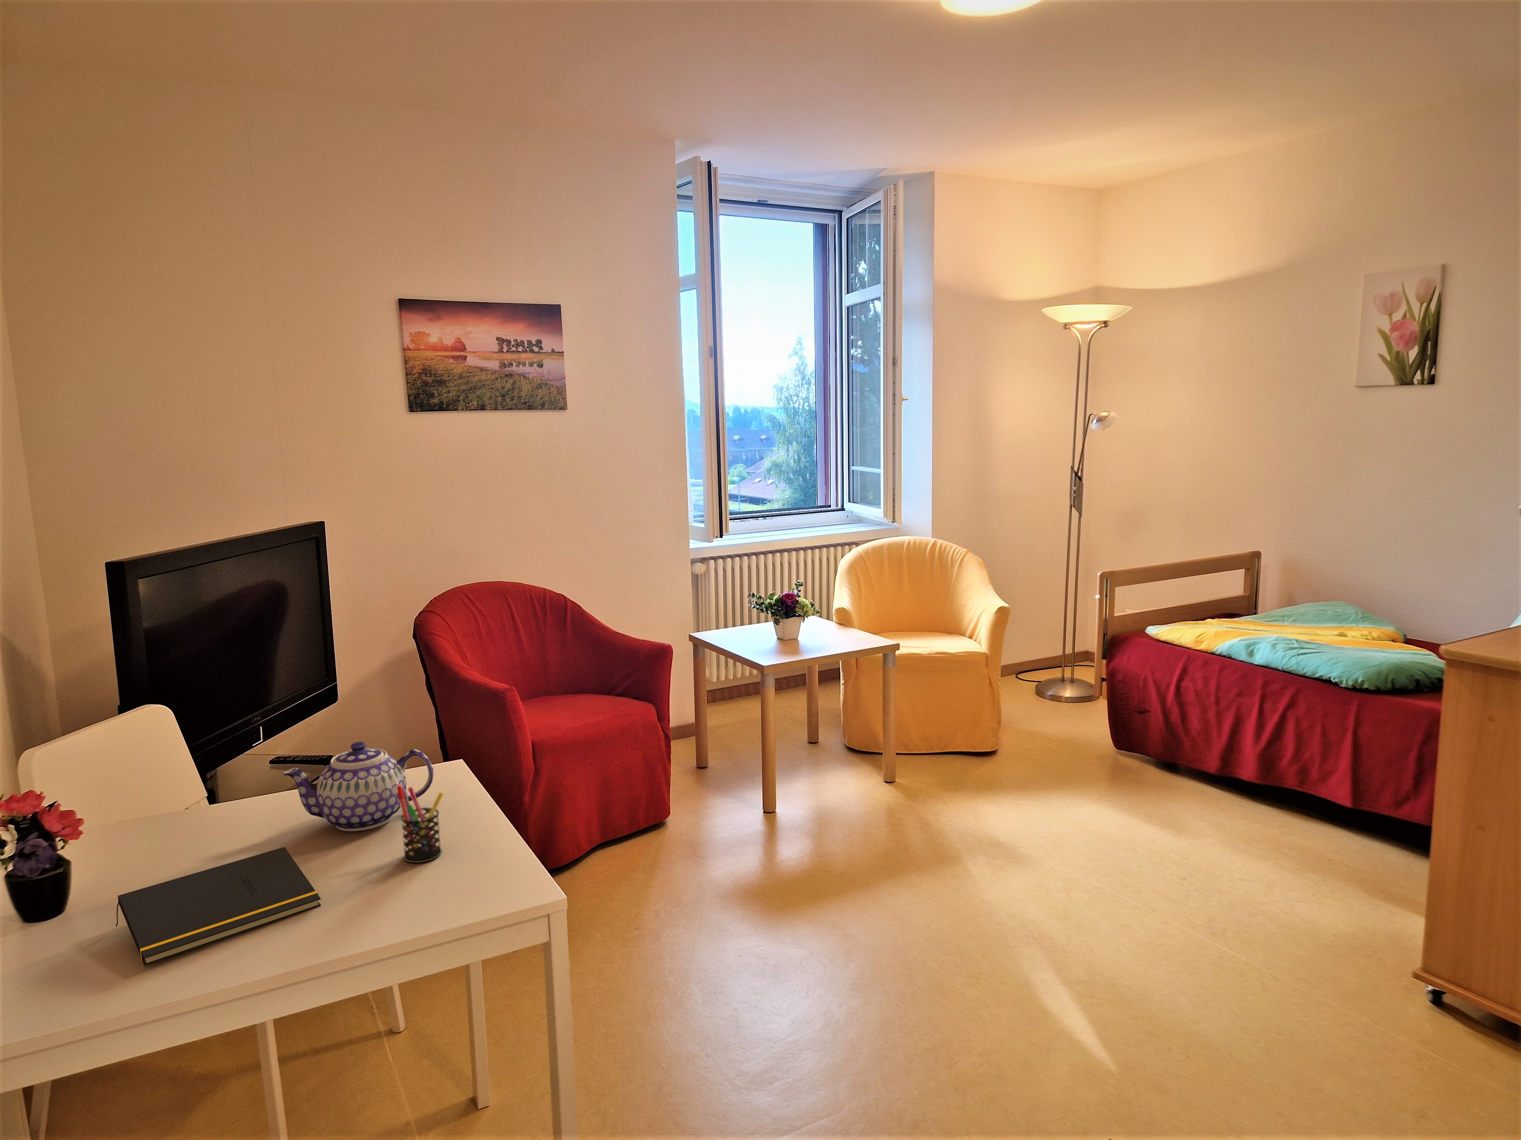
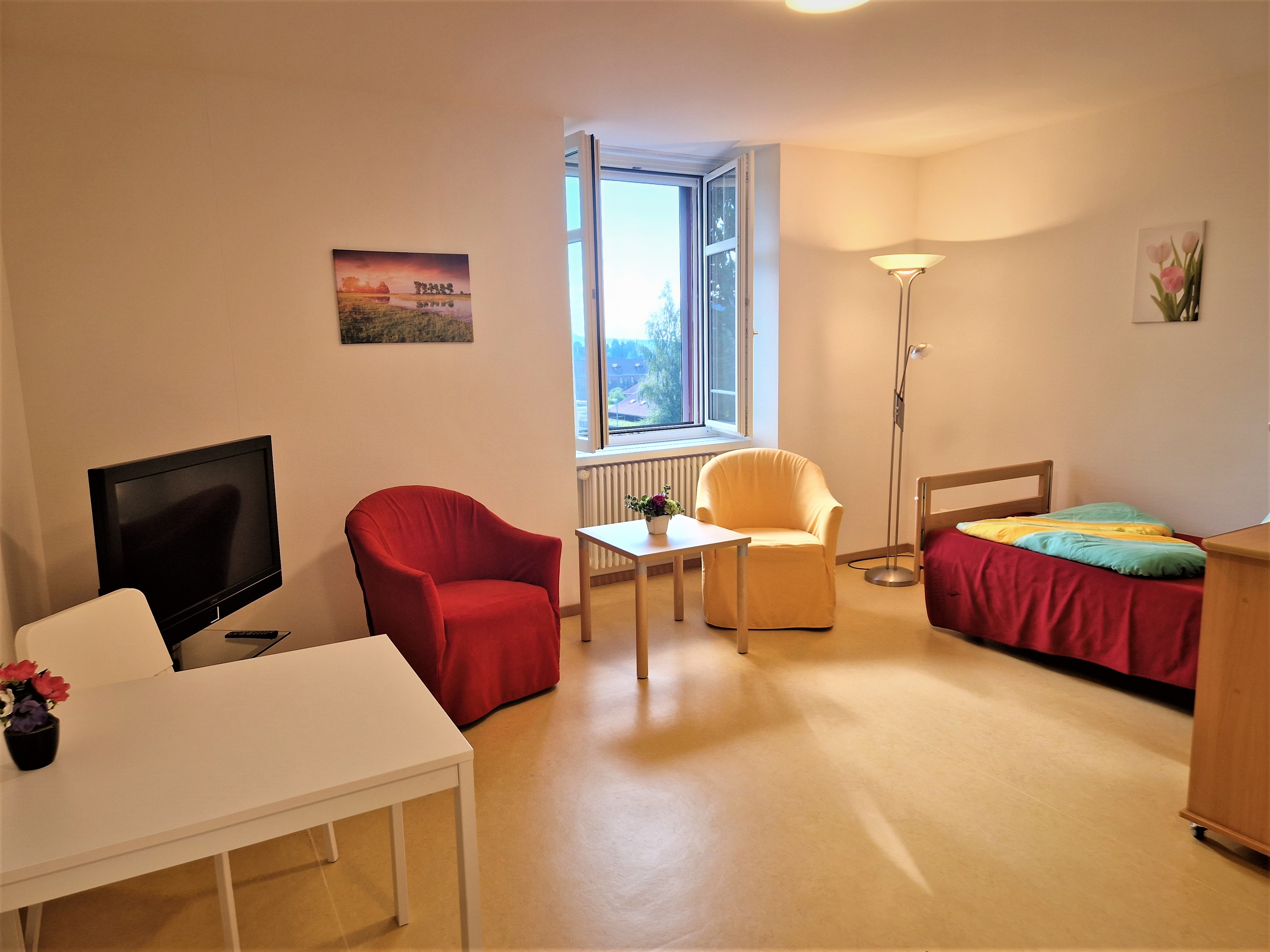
- teapot [283,741,434,831]
- notepad [116,847,321,966]
- pen holder [395,786,444,863]
